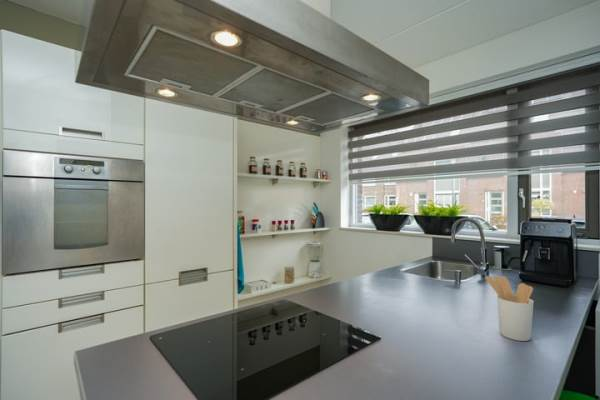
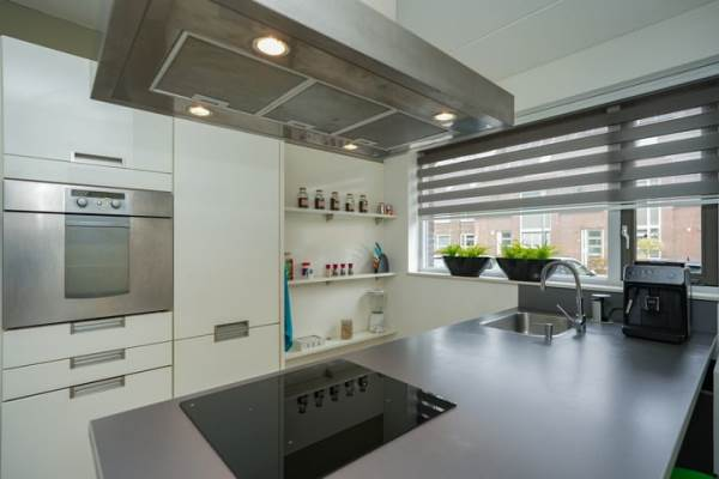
- utensil holder [484,275,534,342]
